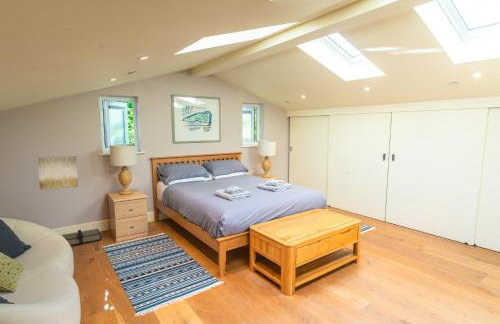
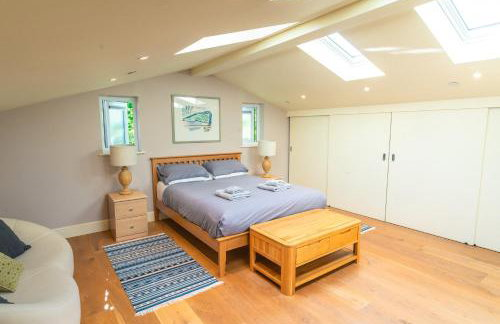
- tool roll [61,228,102,246]
- wall art [37,155,79,191]
